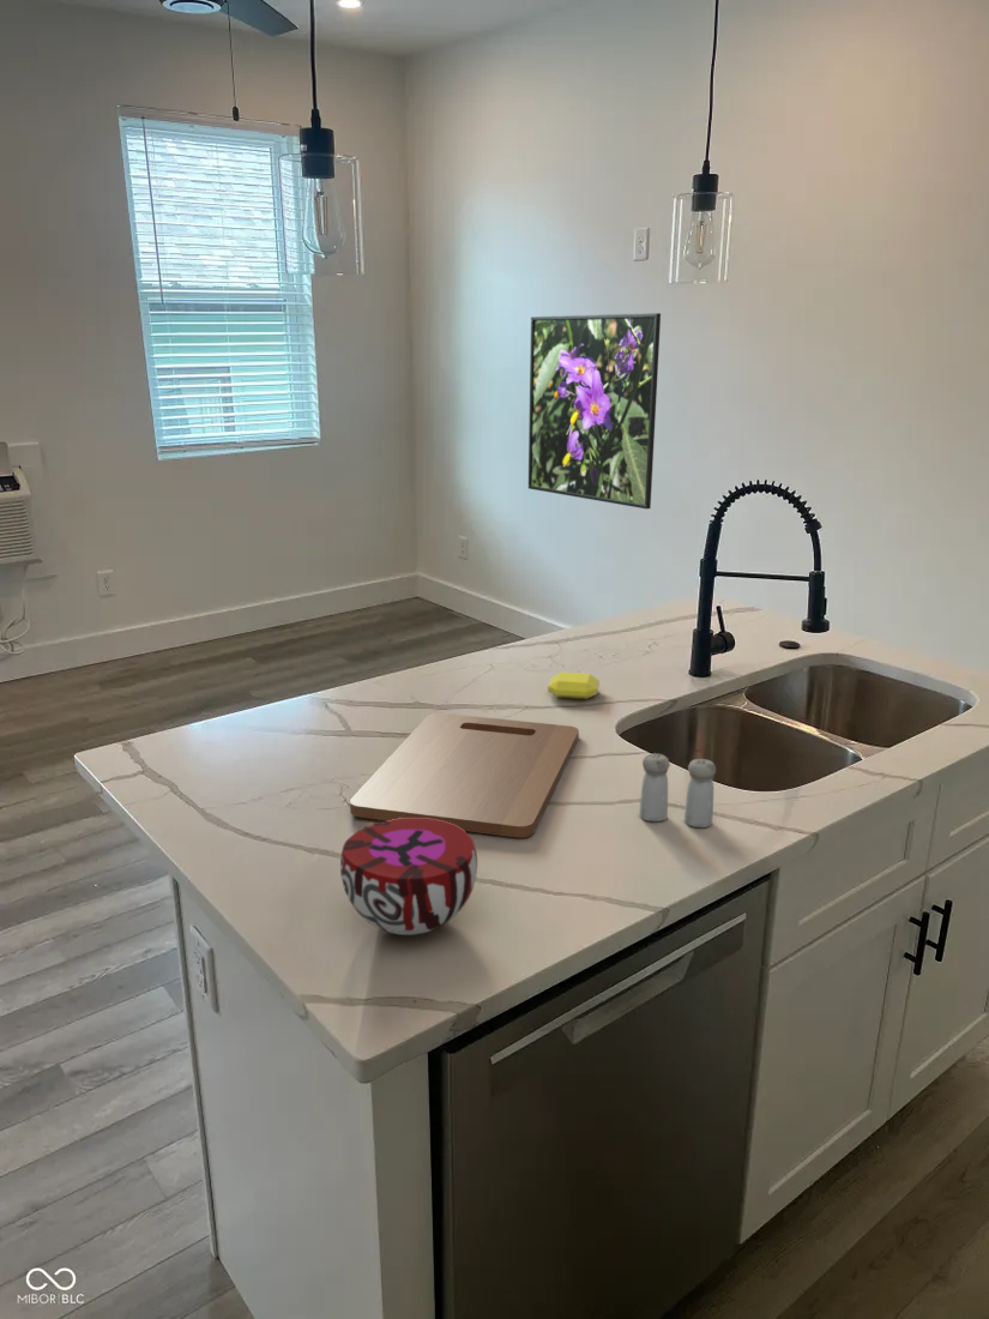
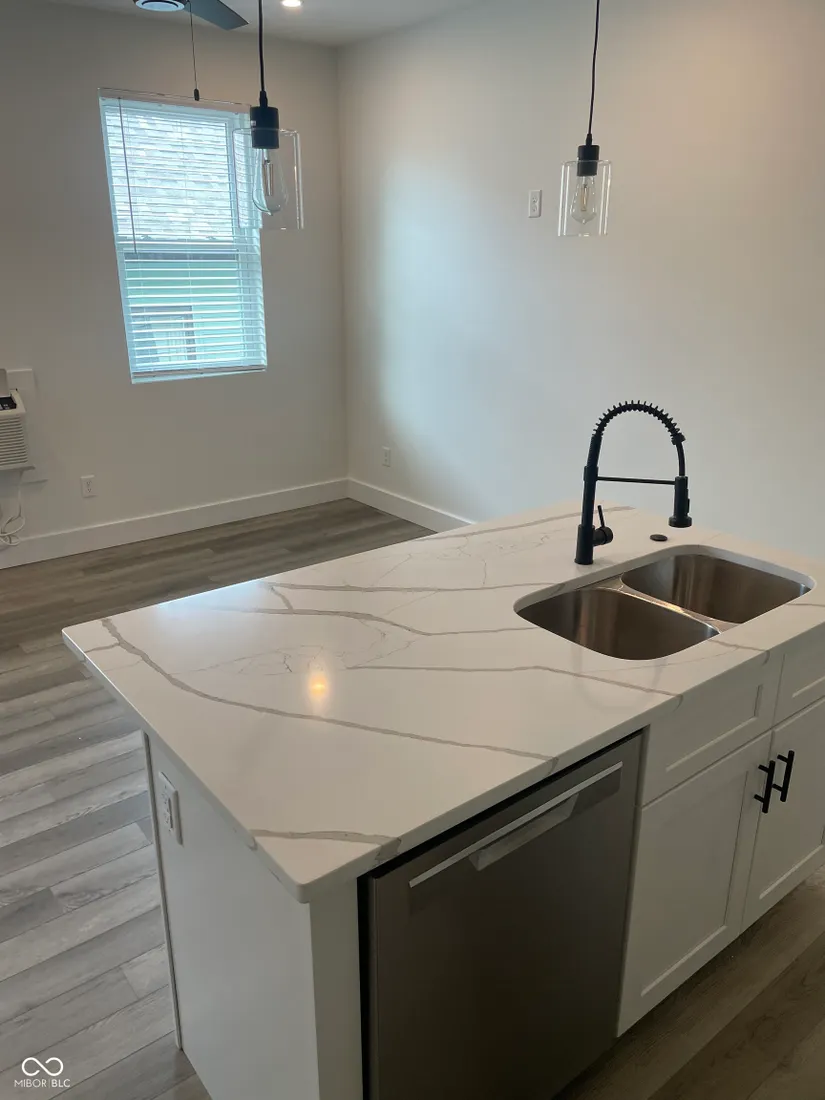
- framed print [527,312,662,510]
- soap bar [547,671,601,700]
- decorative bowl [339,818,478,936]
- salt and pepper shaker [639,752,717,829]
- cutting board [349,712,580,839]
